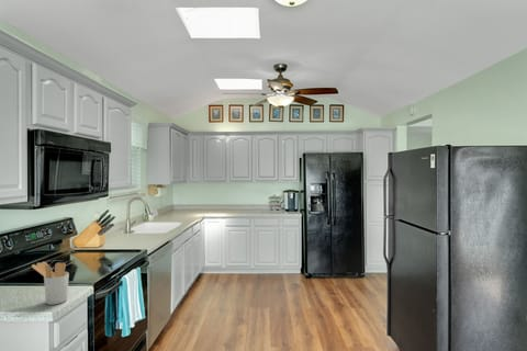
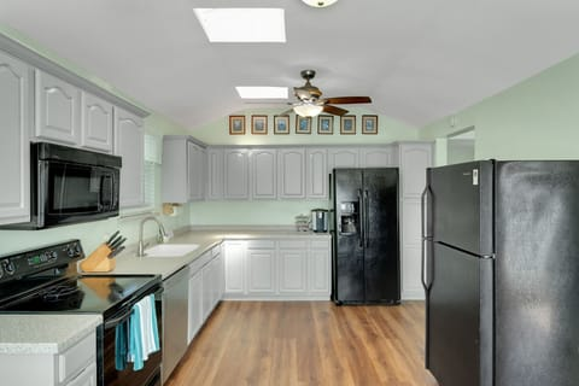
- utensil holder [31,261,70,306]
